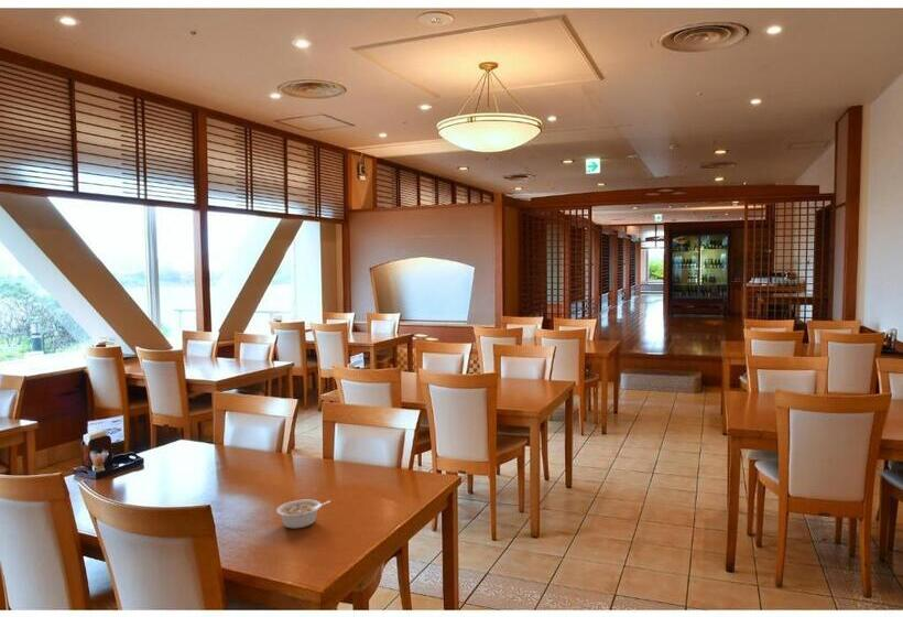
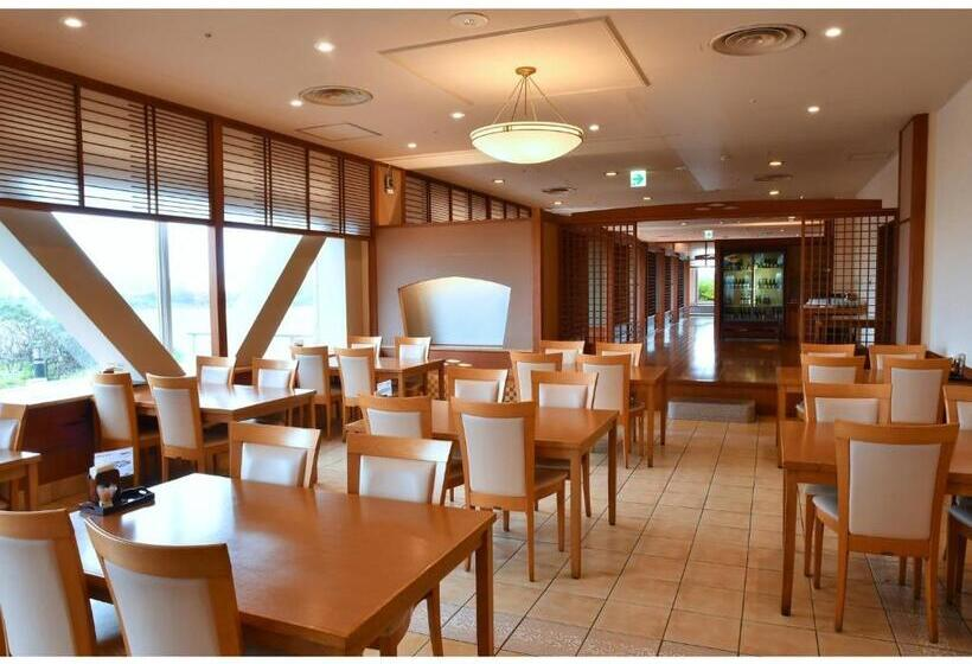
- legume [275,499,331,529]
